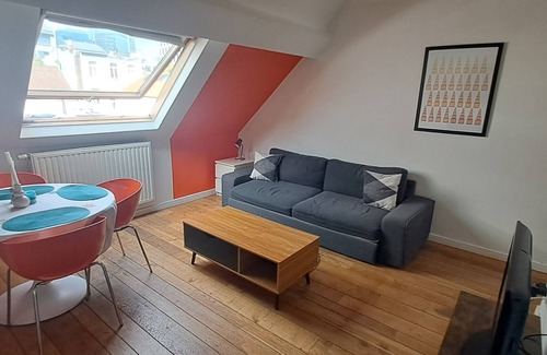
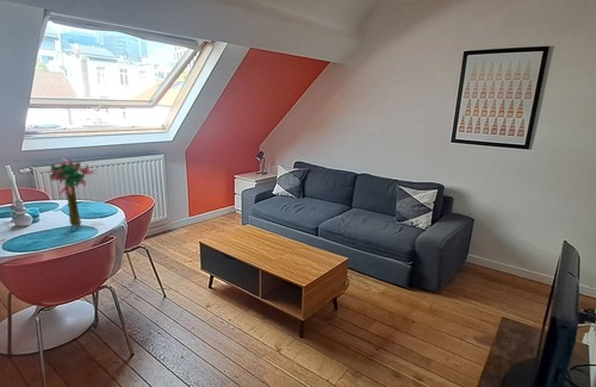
+ flower bouquet [49,157,98,229]
